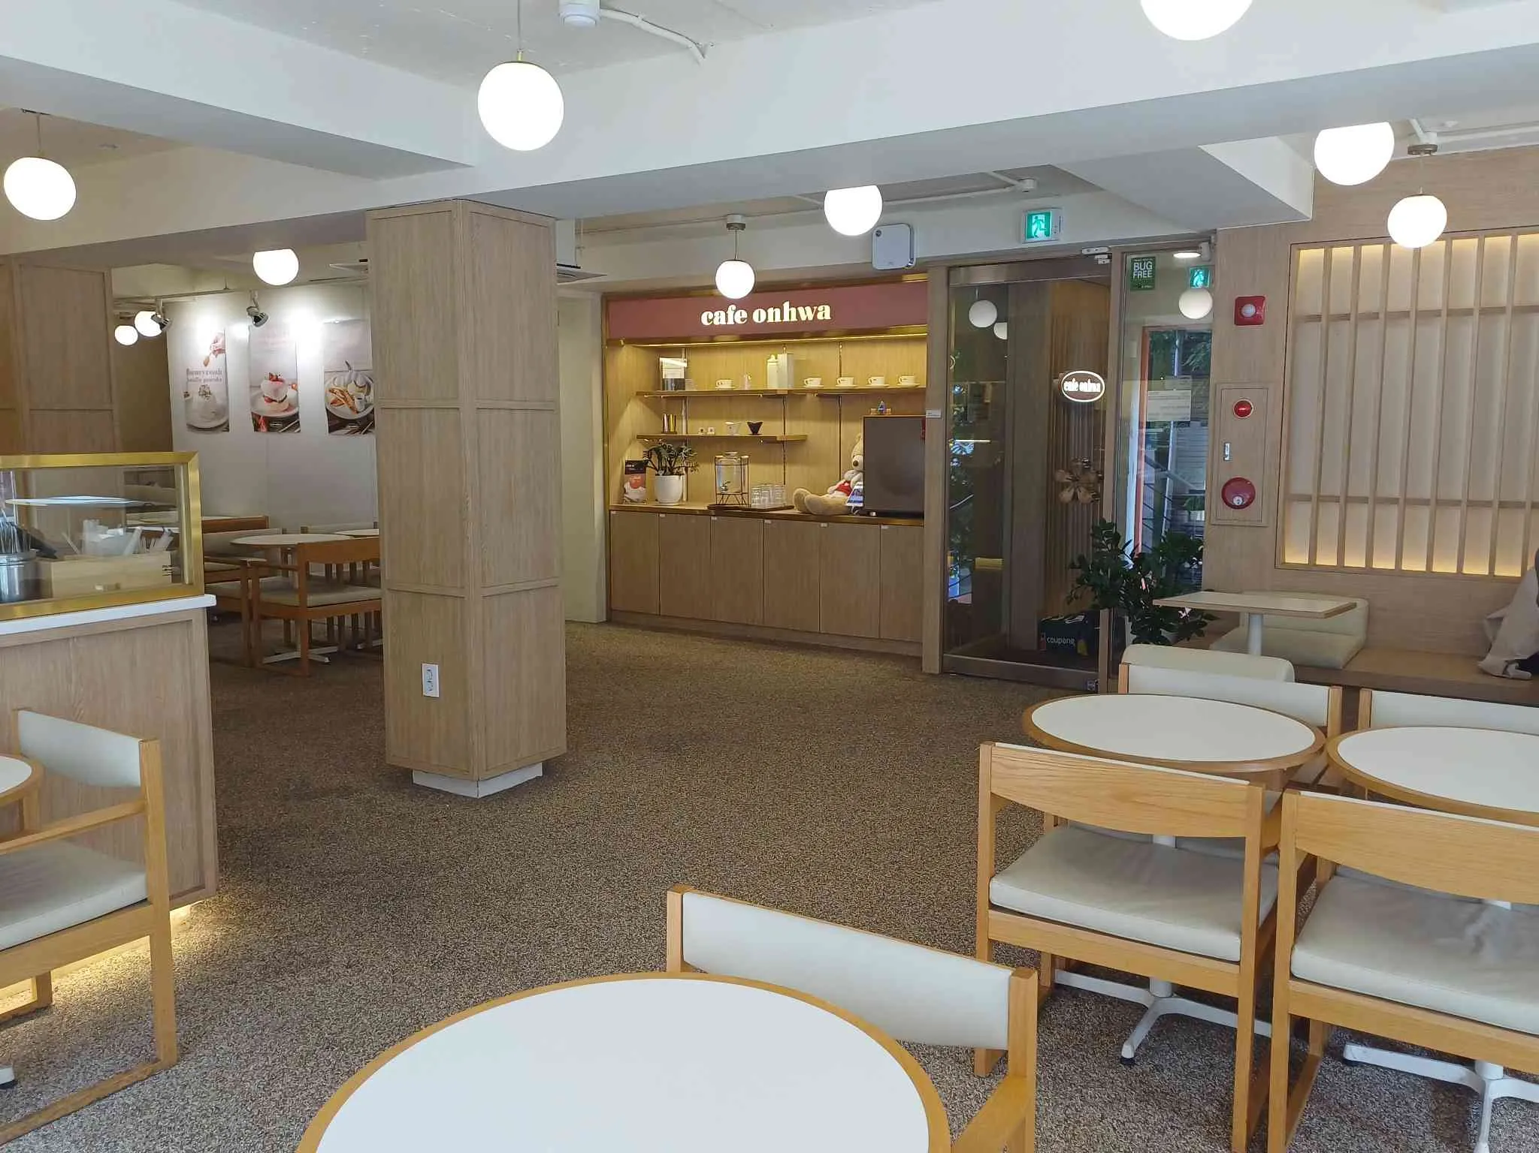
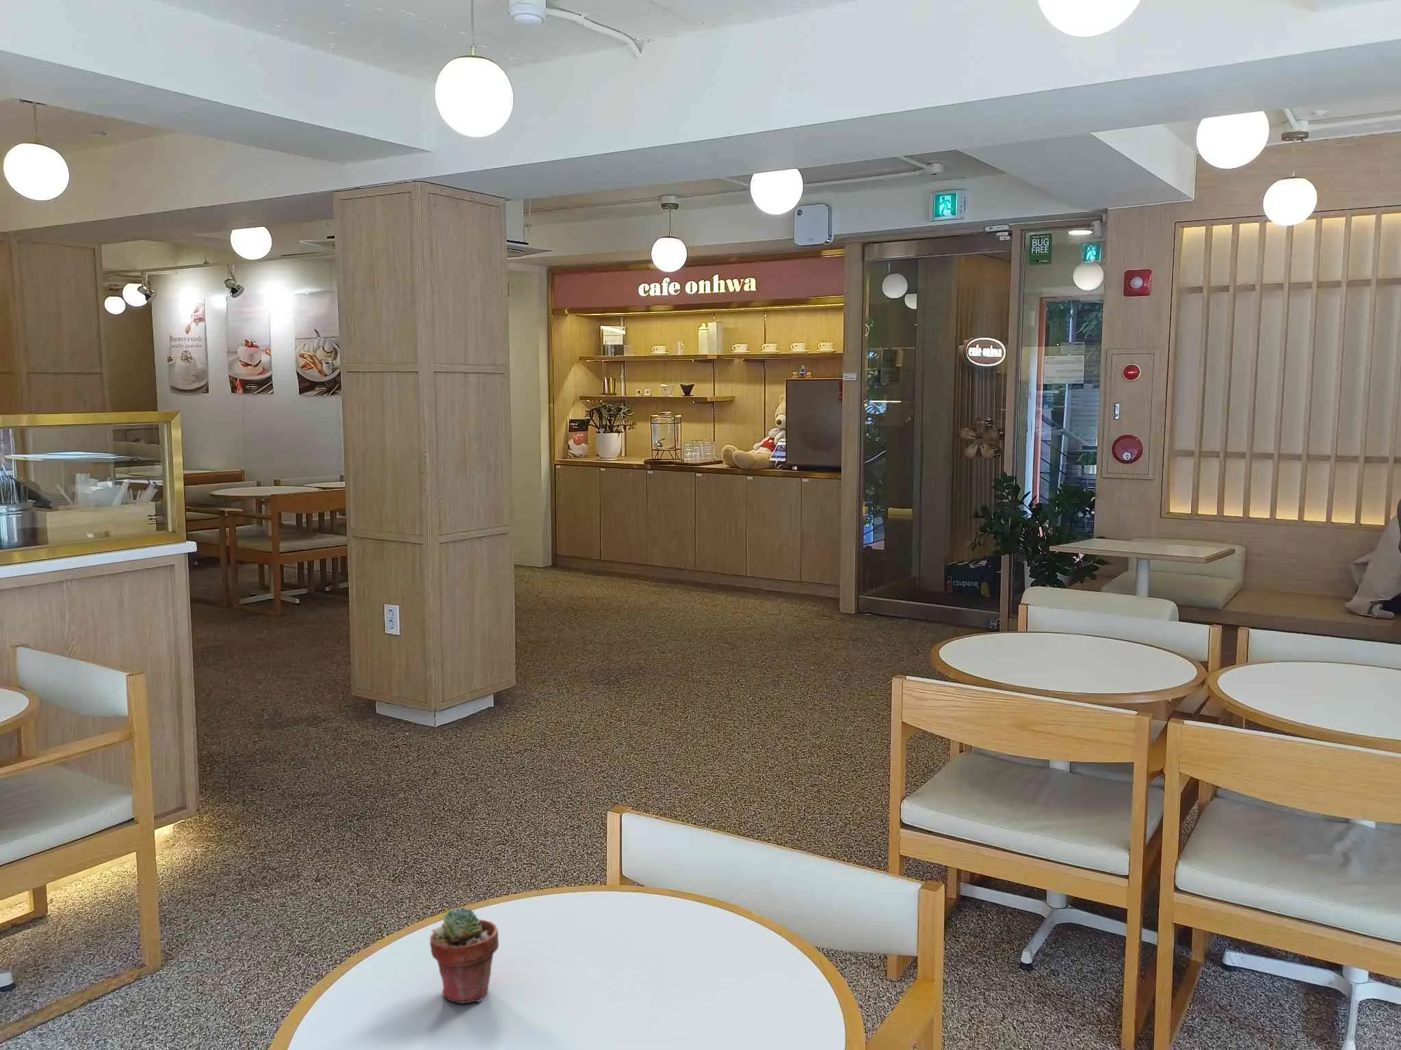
+ potted succulent [429,906,500,1004]
